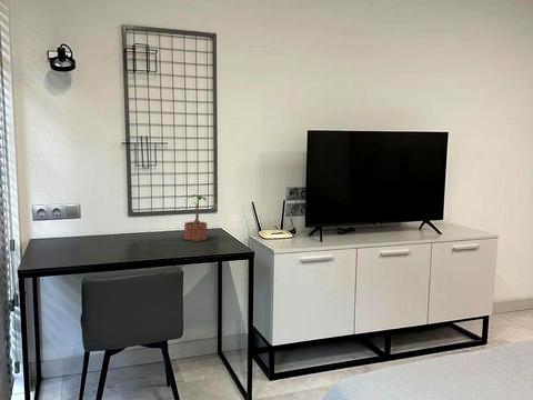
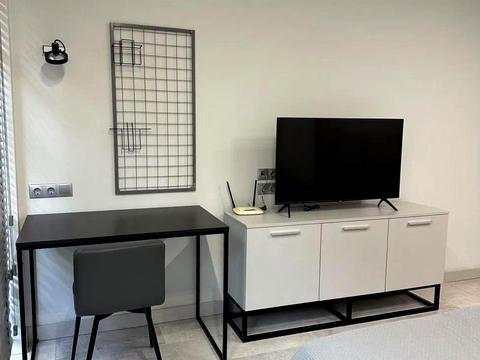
- potted plant [183,193,210,242]
